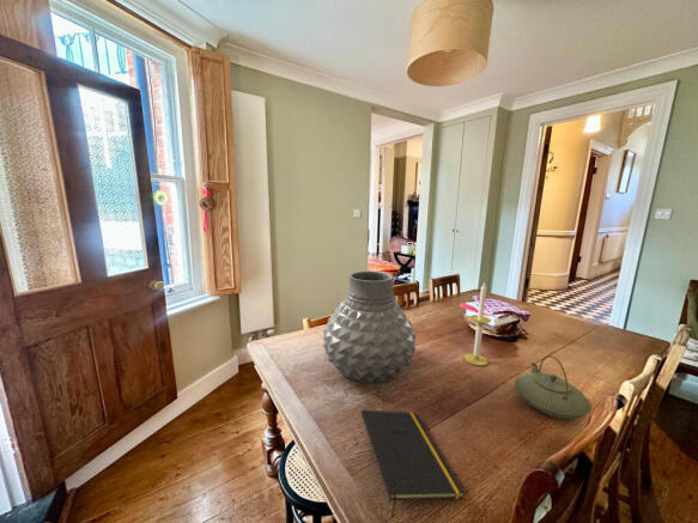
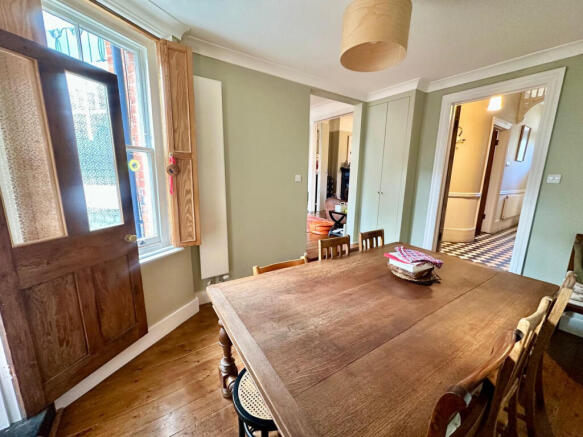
- vase [322,269,417,384]
- teapot [514,354,593,420]
- candle [463,281,492,367]
- notepad [360,409,467,519]
